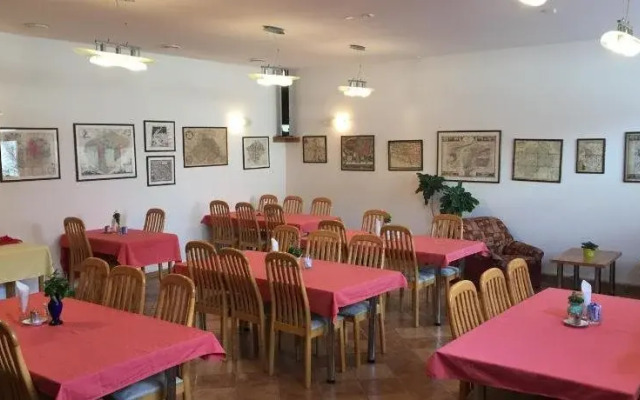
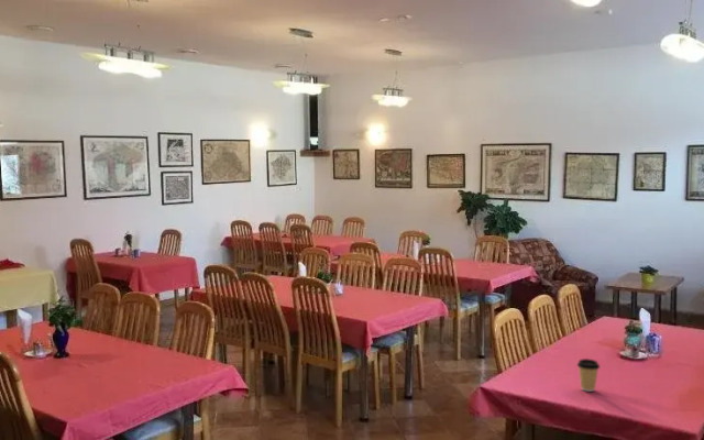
+ coffee cup [576,358,601,393]
